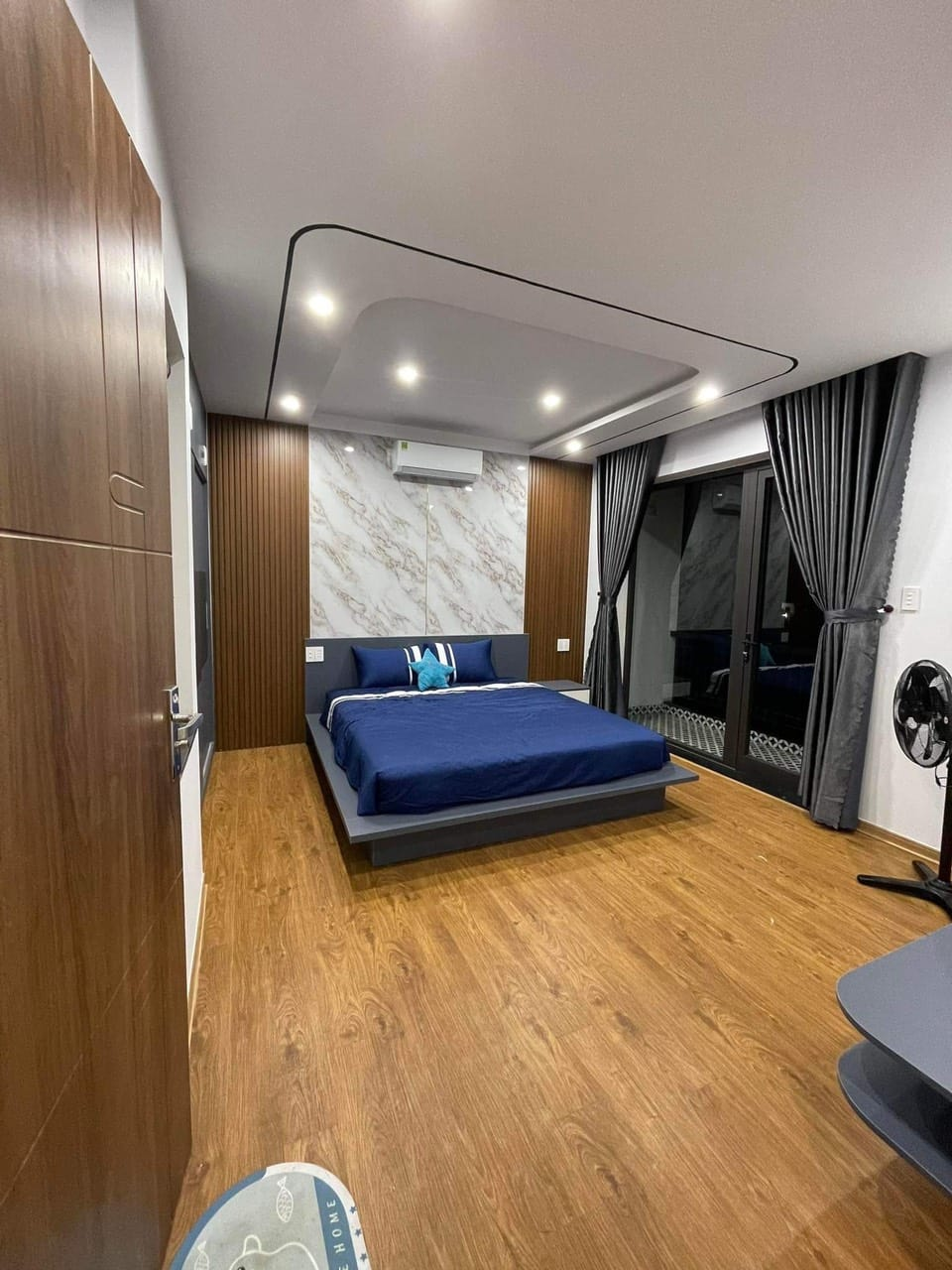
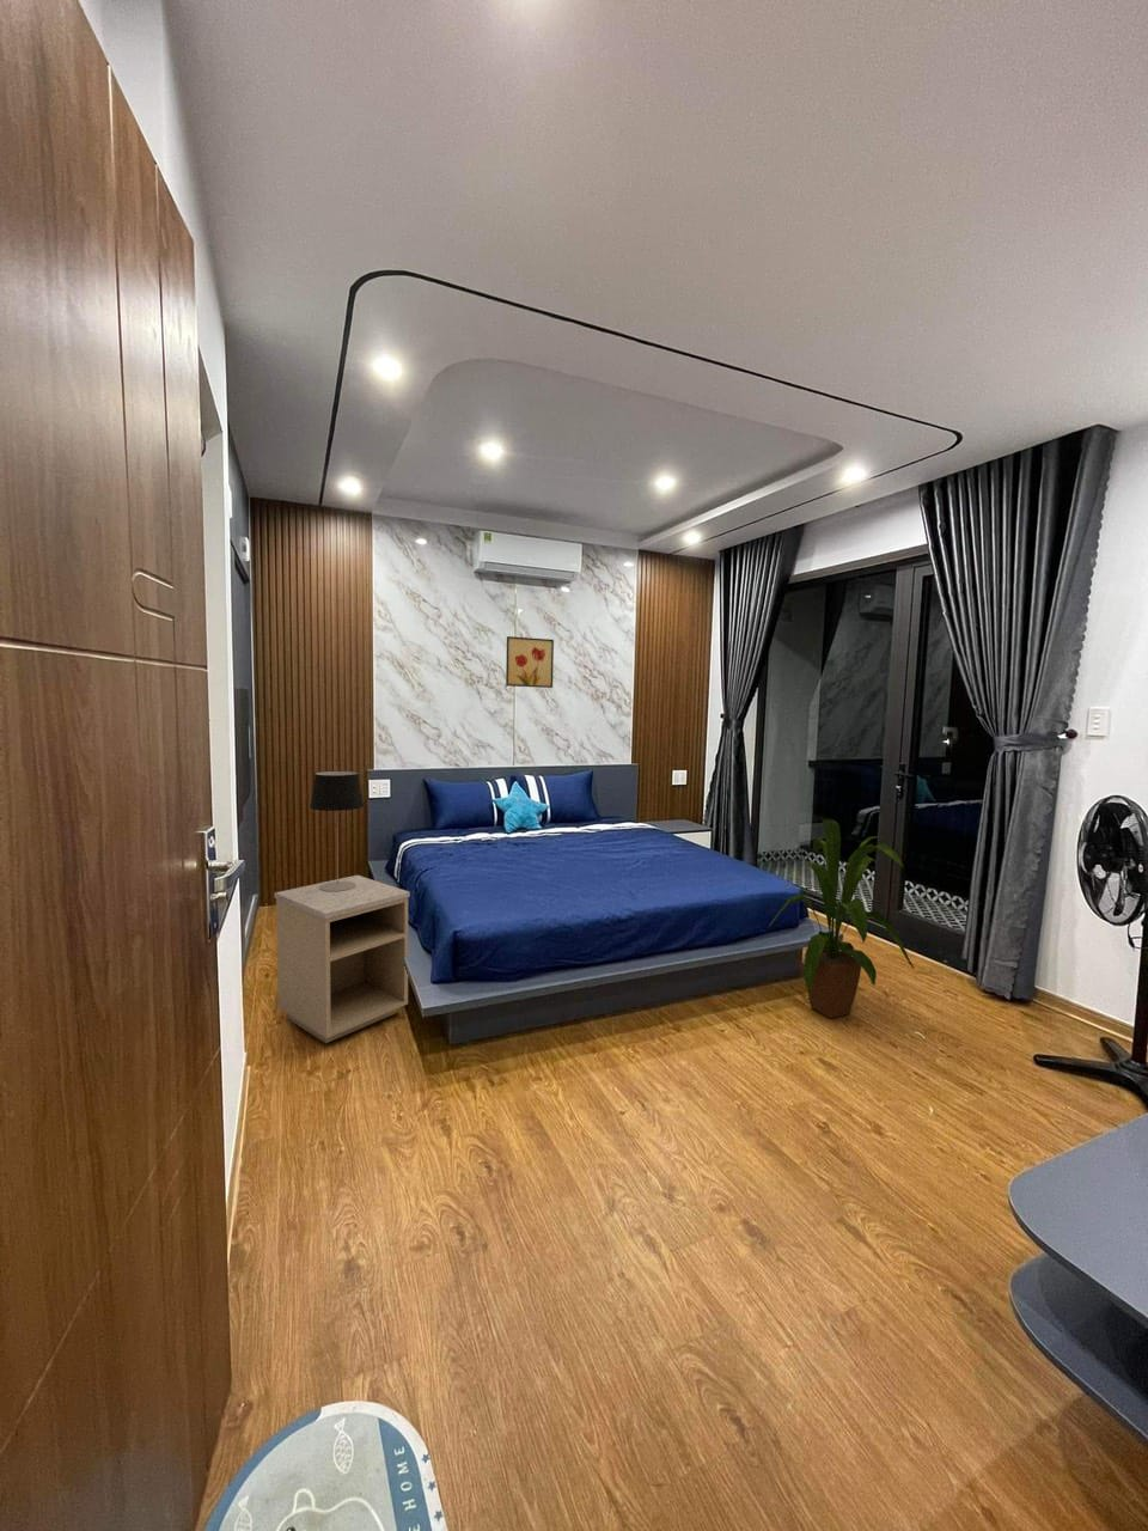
+ wall art [504,635,555,690]
+ table lamp [309,770,364,891]
+ nightstand [274,874,411,1044]
+ house plant [767,819,915,1019]
